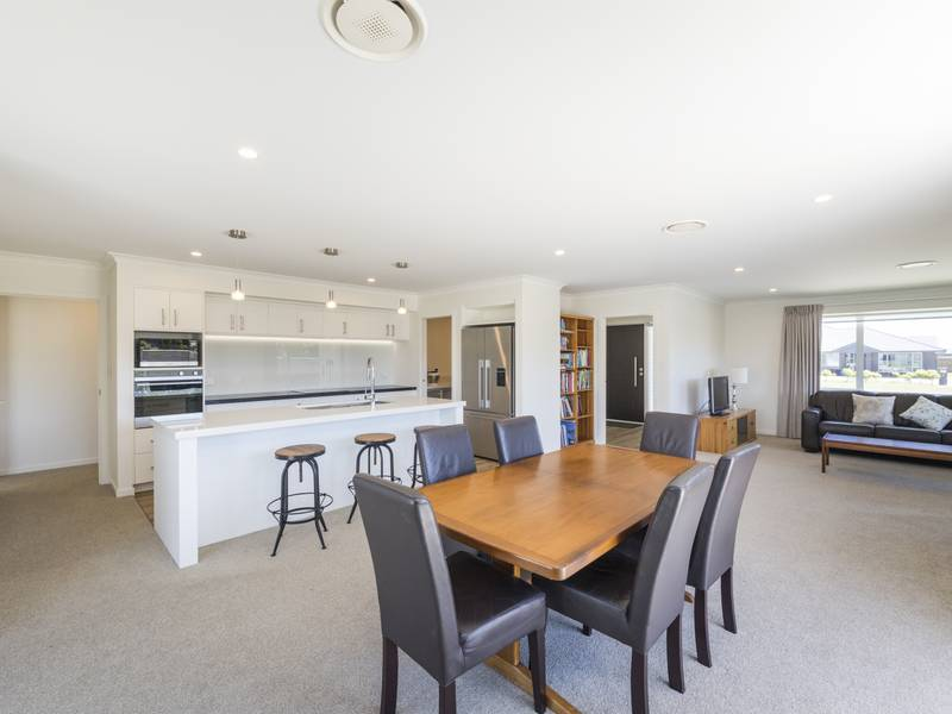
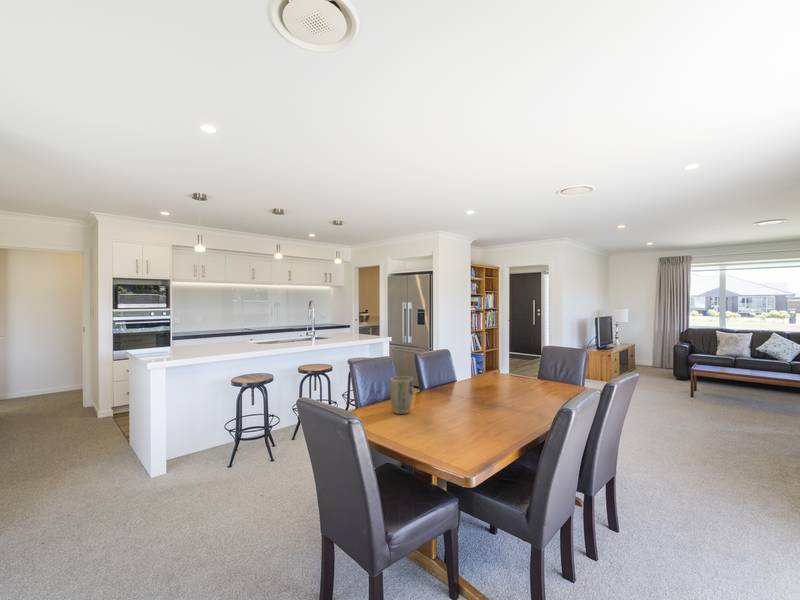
+ plant pot [389,375,414,415]
